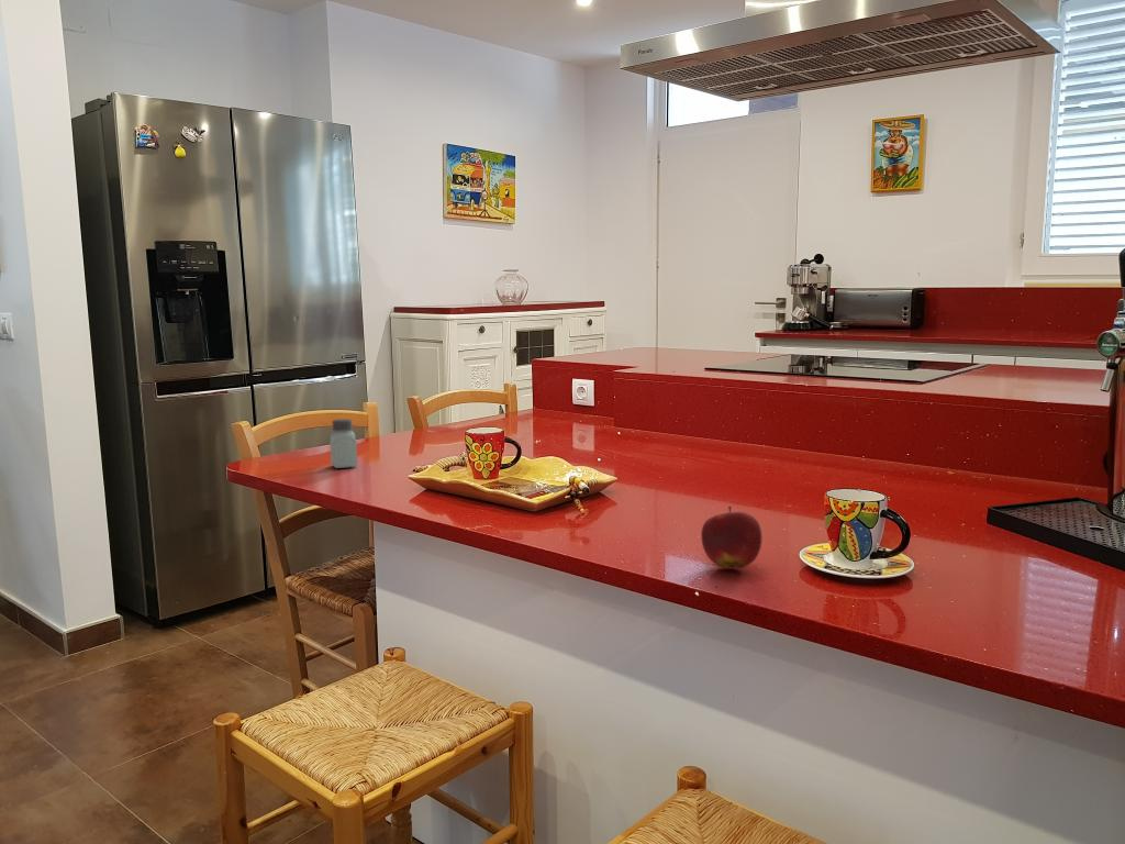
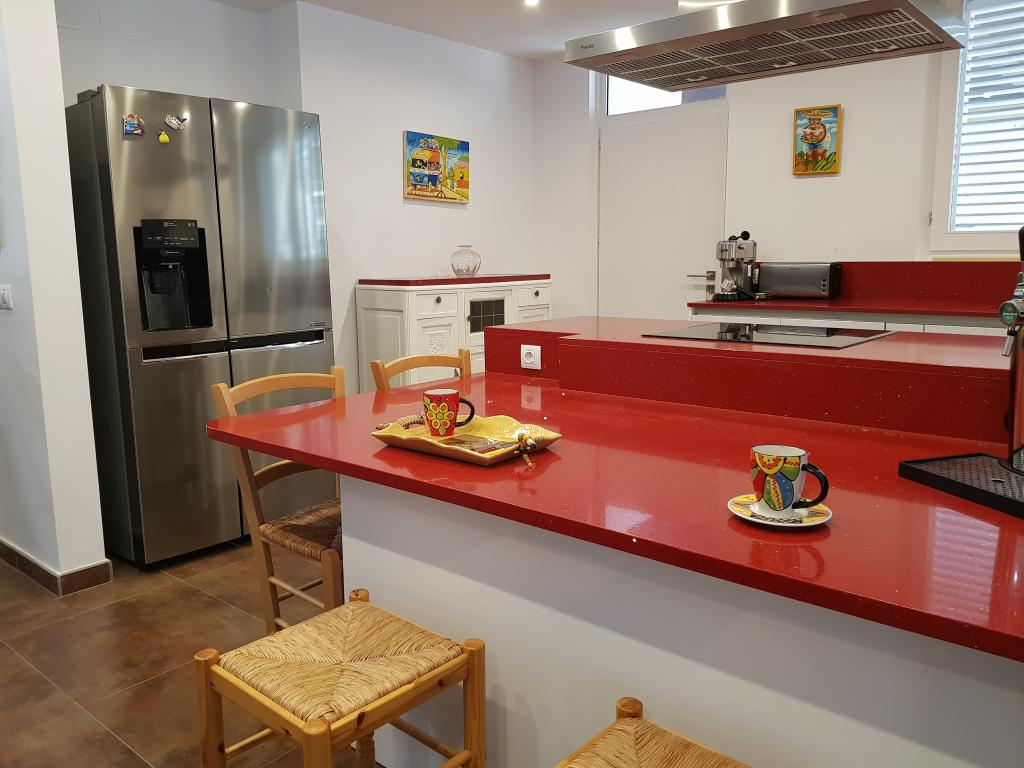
- apple [700,506,764,569]
- saltshaker [330,418,358,469]
